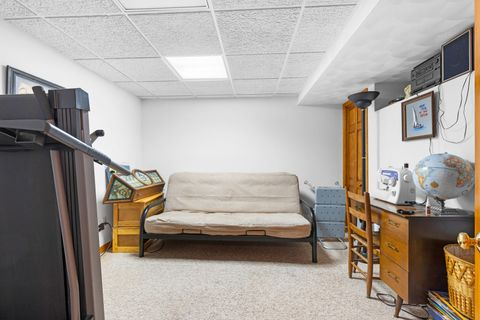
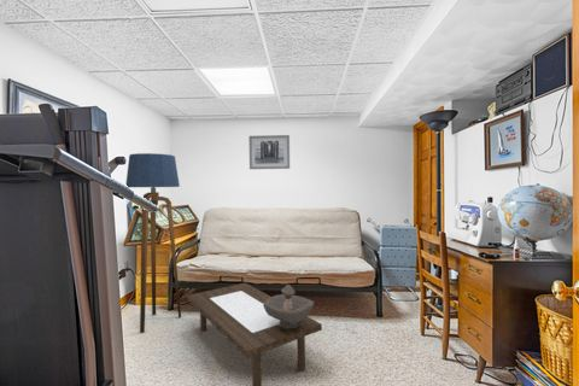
+ floor lamp [124,152,182,334]
+ wall art [248,134,291,170]
+ decorative bowl [263,283,315,329]
+ coffee table [186,282,323,386]
